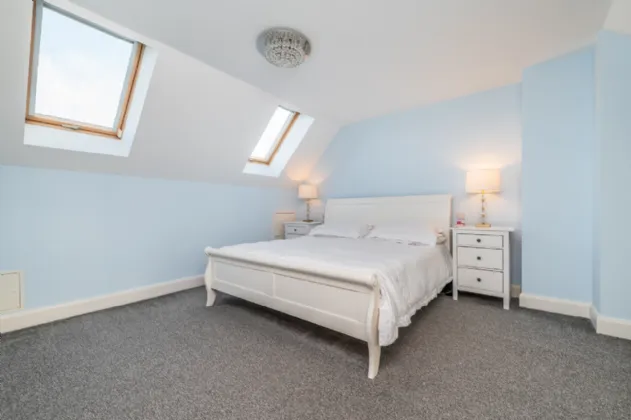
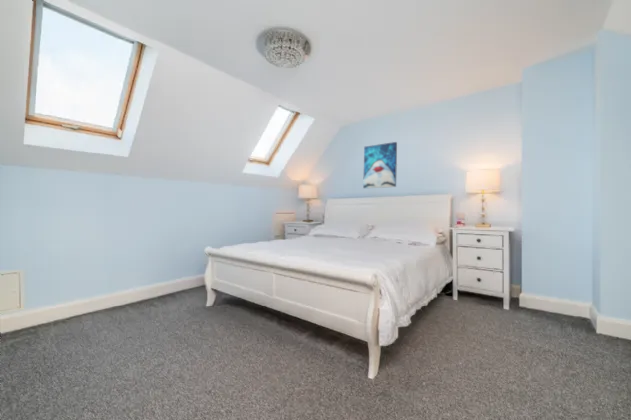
+ wall art [362,141,398,189]
